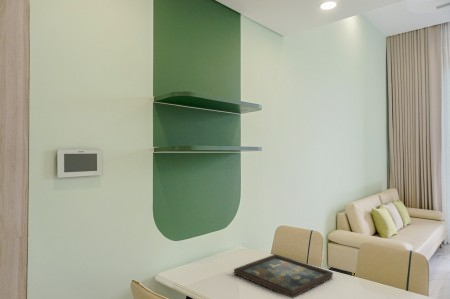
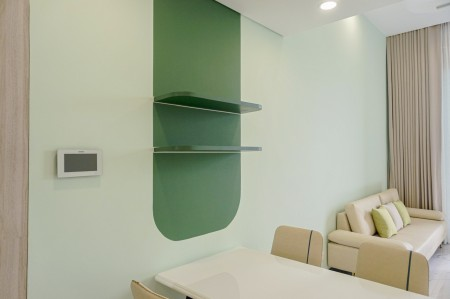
- decorative tray [233,253,334,299]
